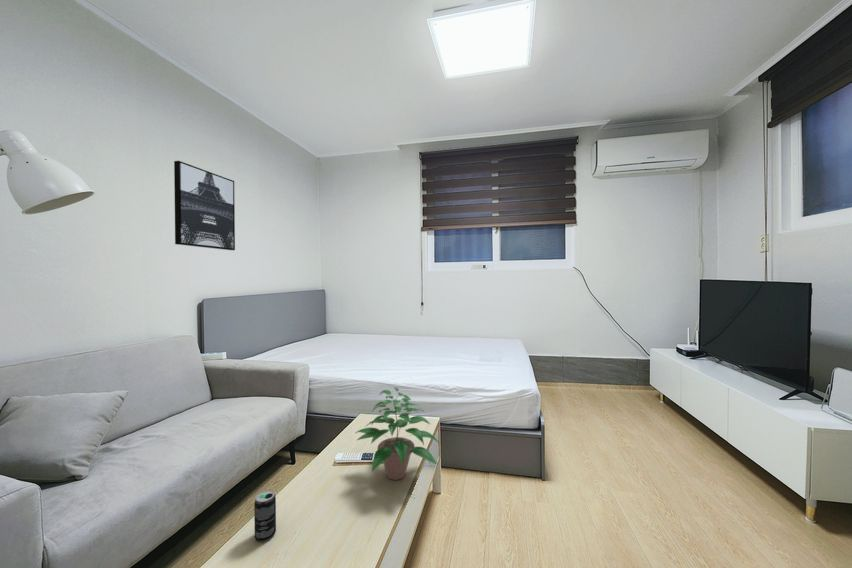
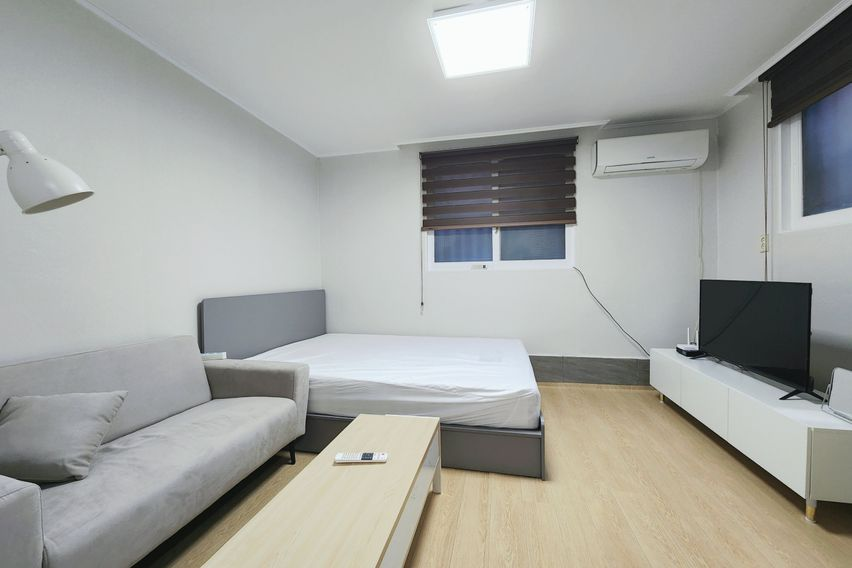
- beverage can [253,489,277,543]
- wall art [173,160,236,251]
- potted plant [355,386,440,481]
